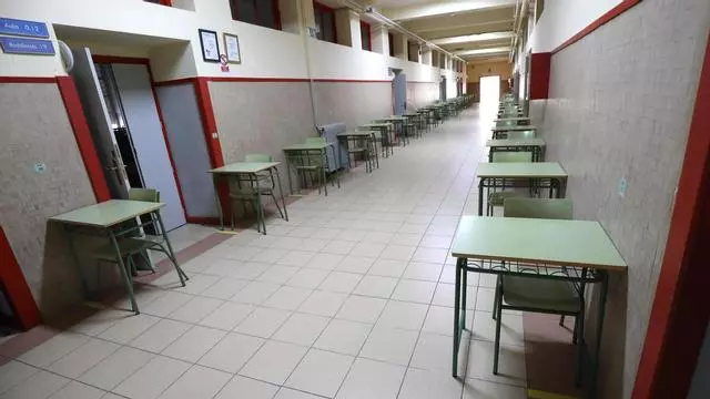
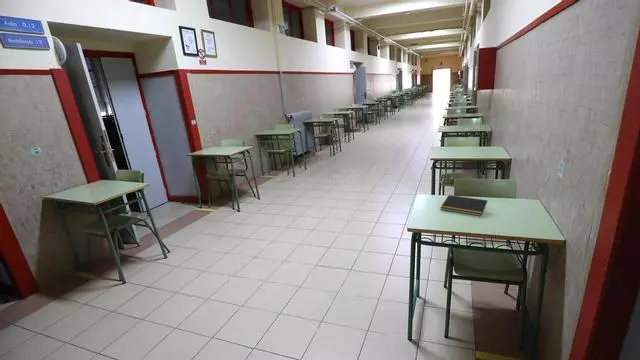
+ notepad [439,194,488,217]
